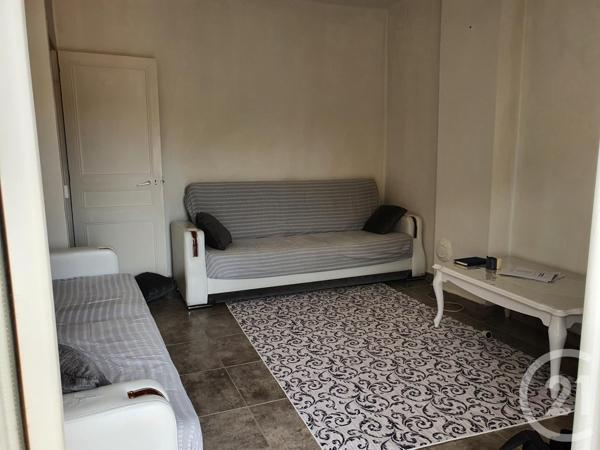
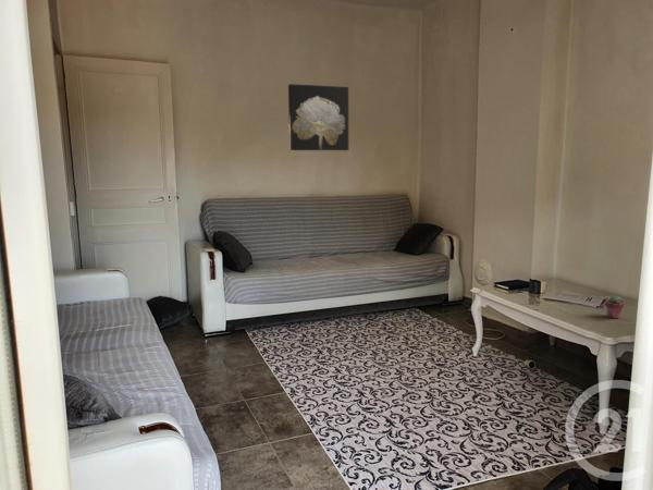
+ potted succulent [604,294,626,320]
+ wall art [287,83,349,151]
